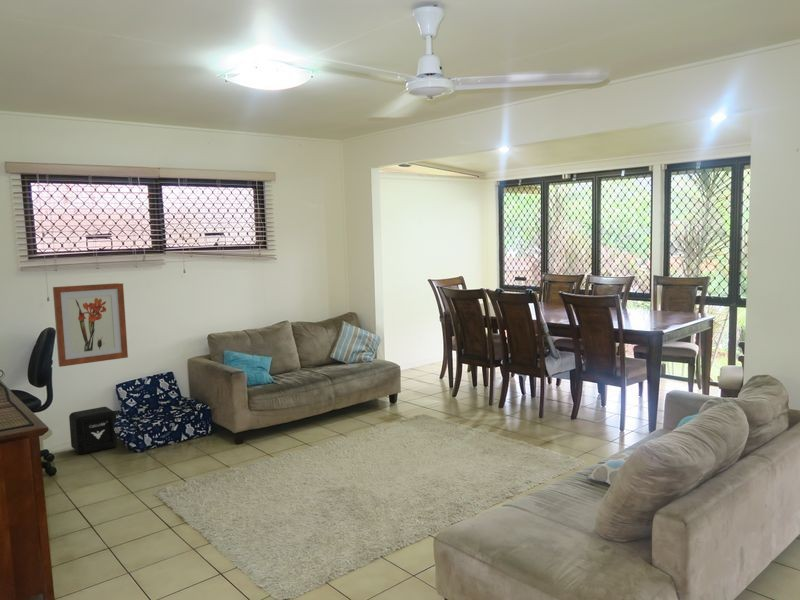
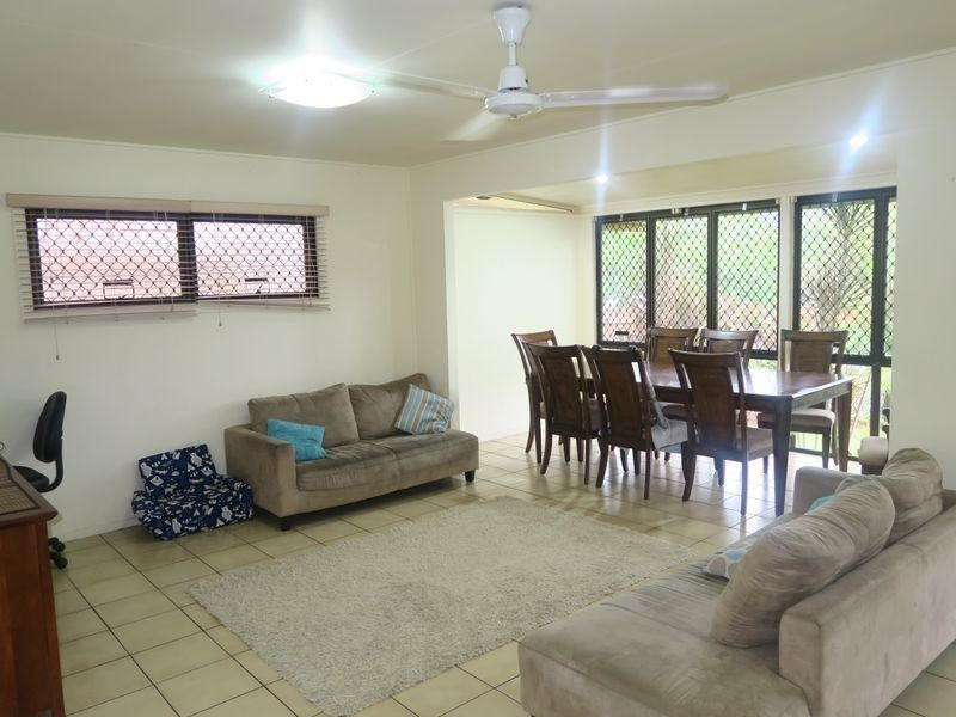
- wall art [52,282,129,368]
- air purifier [68,406,119,455]
